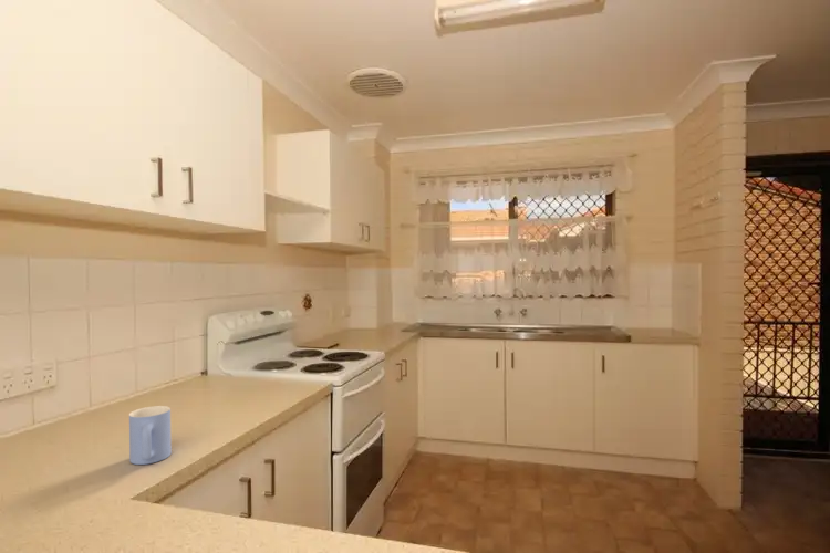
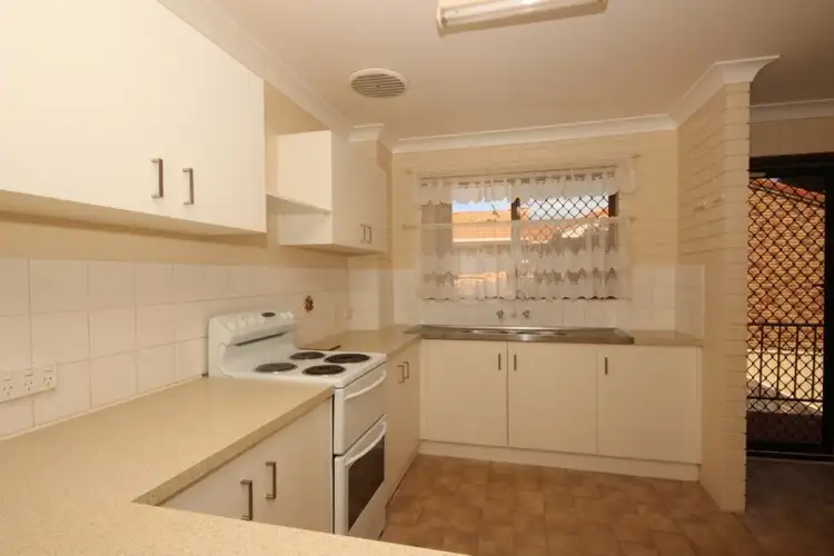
- mug [128,405,173,466]
